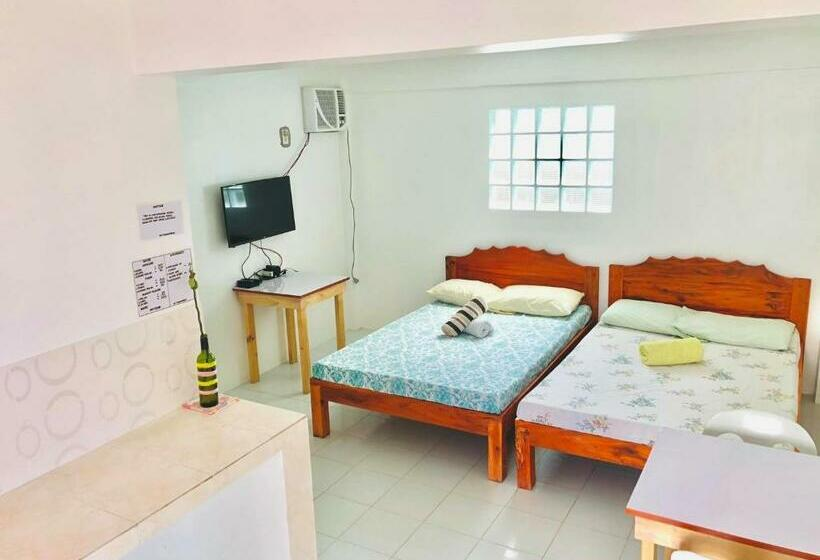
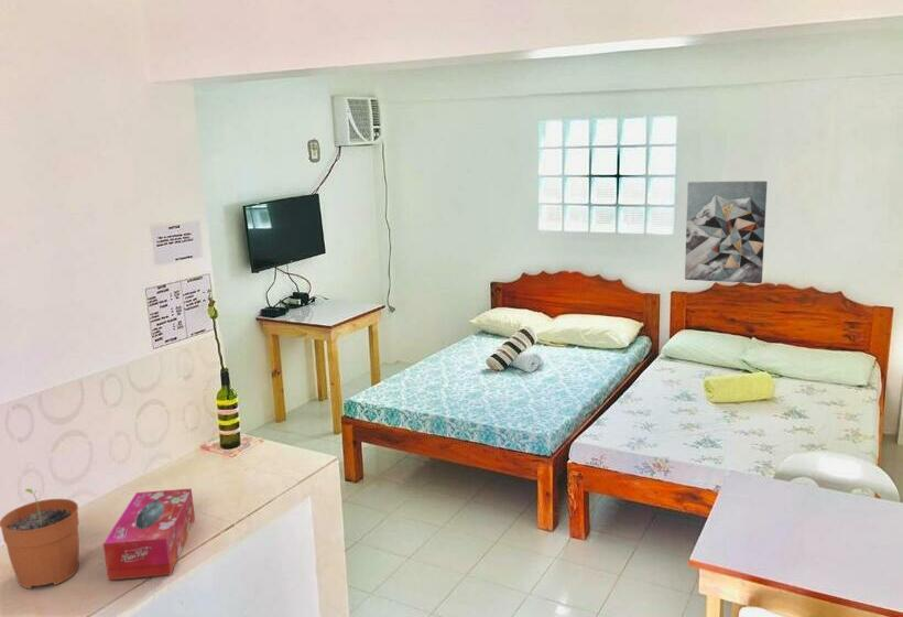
+ plant pot [0,488,80,589]
+ wall art [684,180,769,284]
+ tissue box [102,487,196,581]
